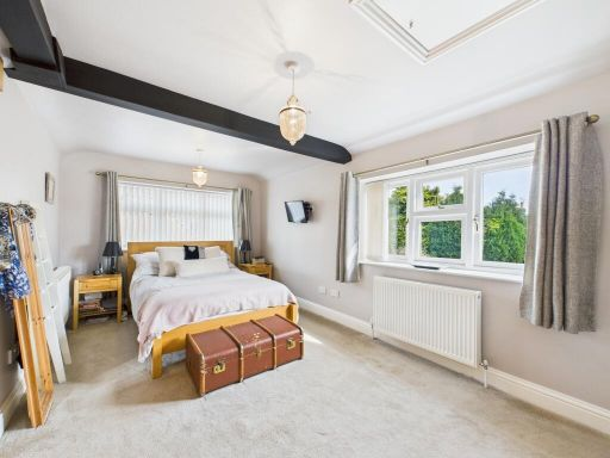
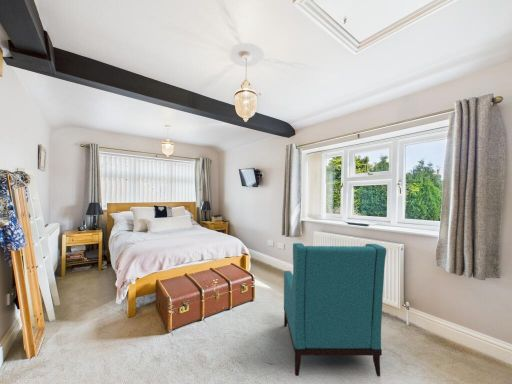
+ armchair [283,242,387,378]
